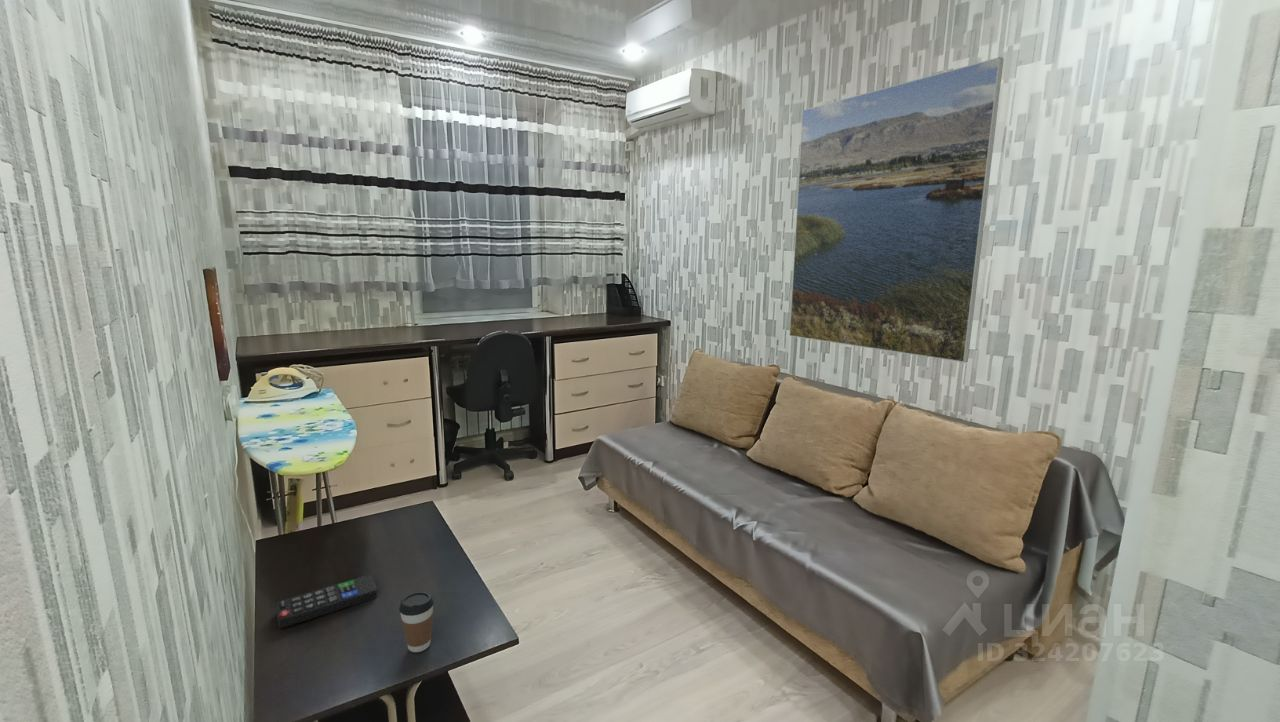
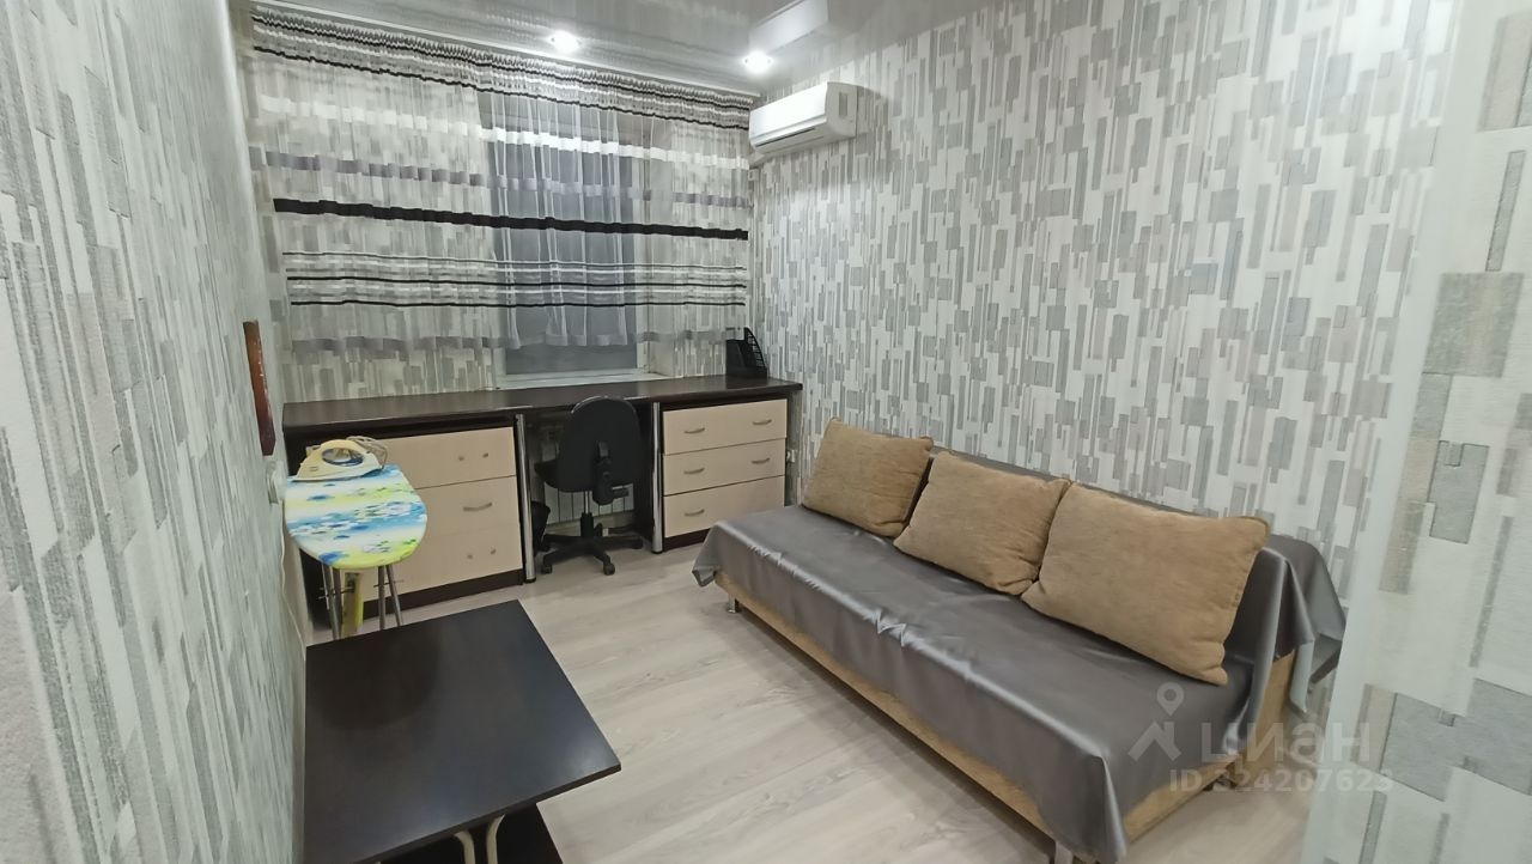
- remote control [275,574,378,629]
- coffee cup [398,591,435,653]
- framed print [788,56,1005,363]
